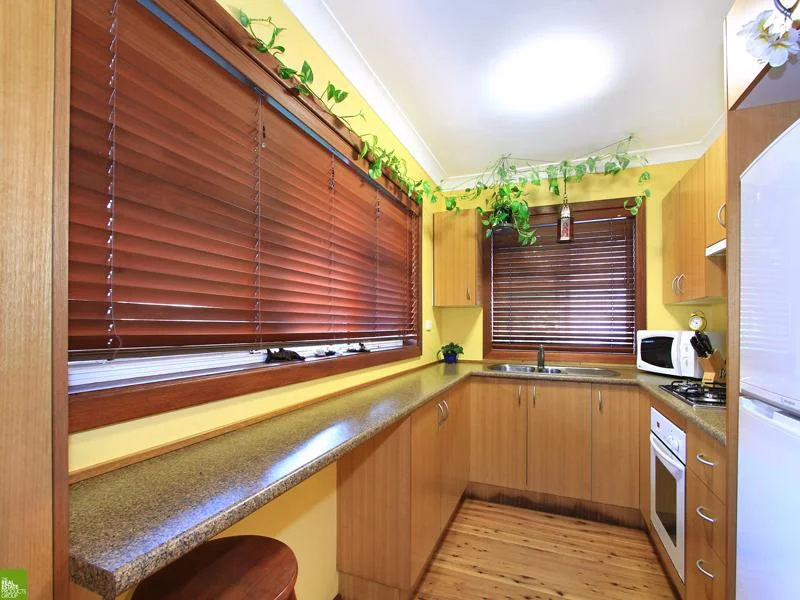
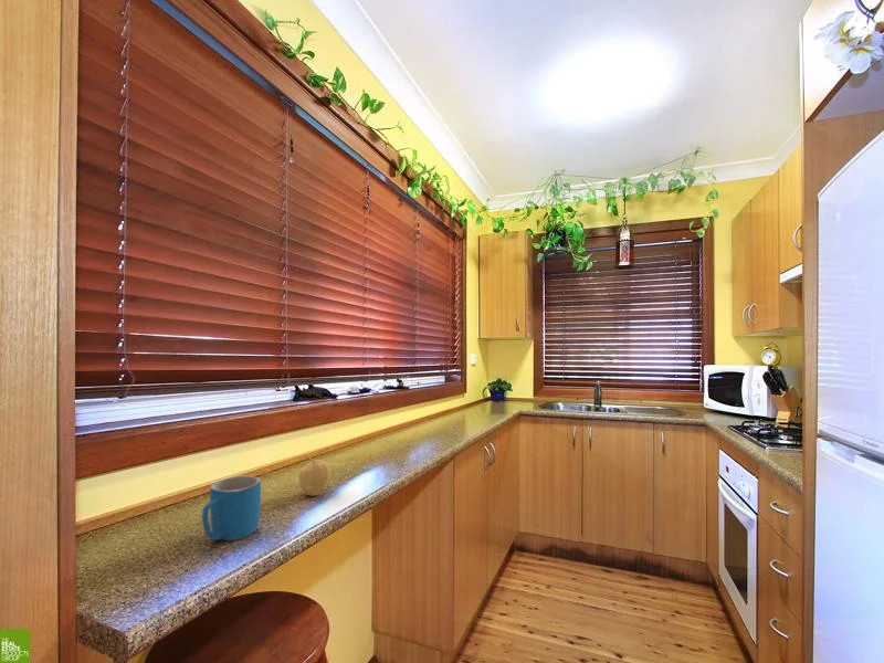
+ fruit [298,456,332,497]
+ mug [201,475,262,541]
